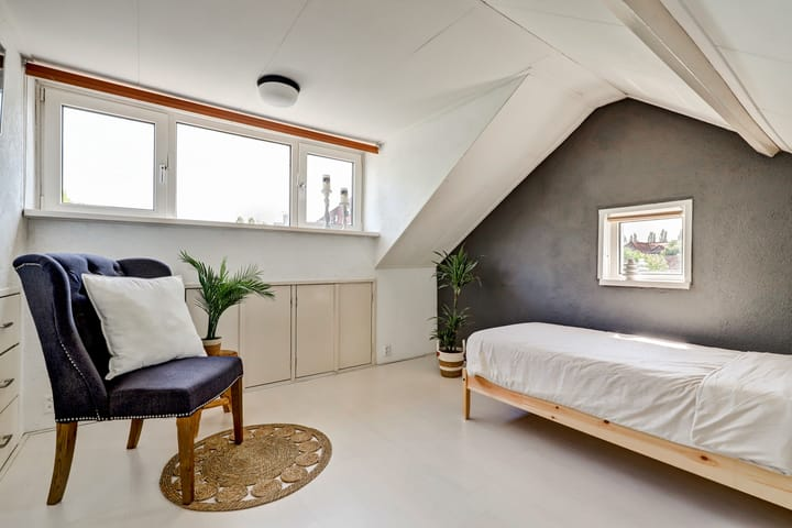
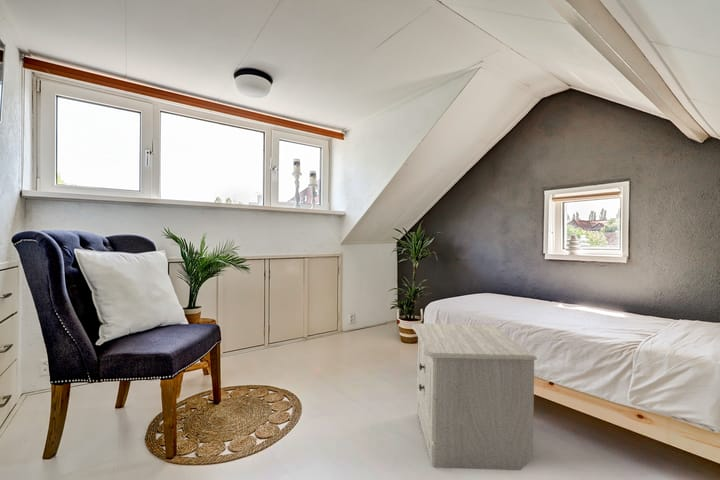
+ nightstand [411,323,538,472]
